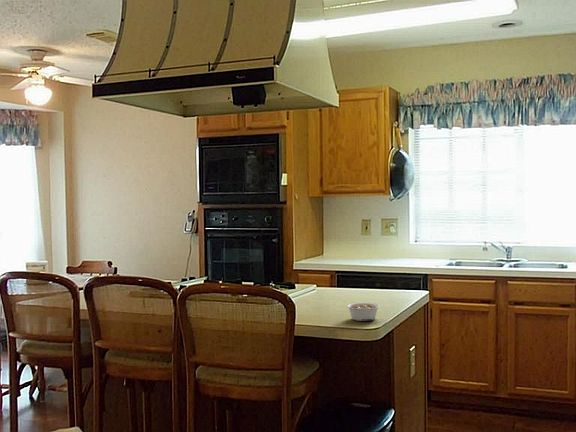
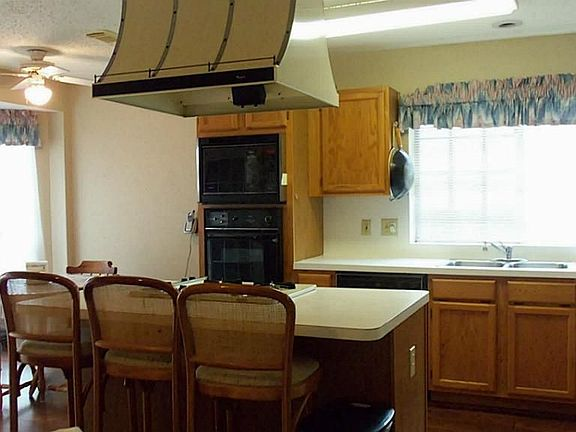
- legume [346,302,381,322]
